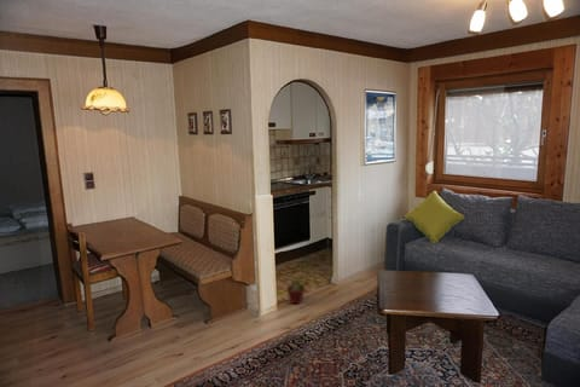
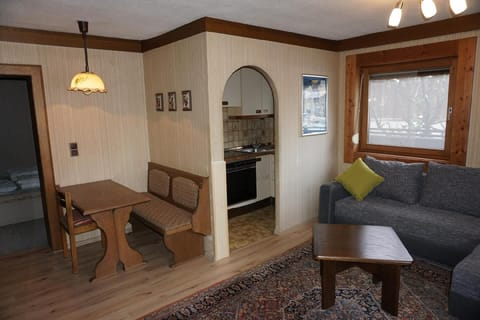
- potted plant [285,262,319,305]
